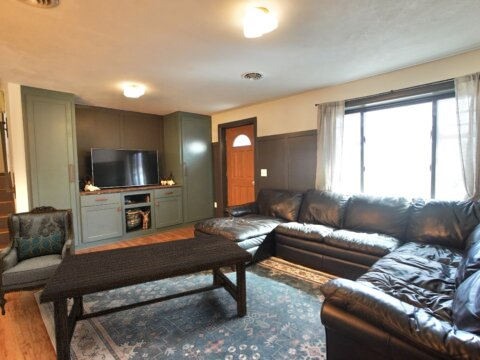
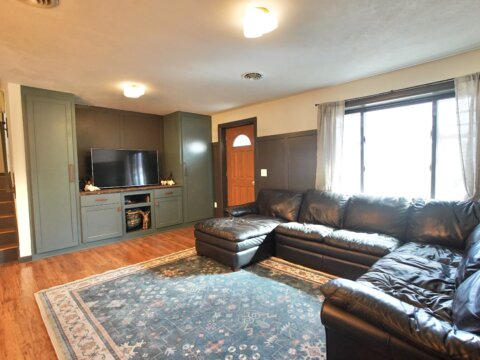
- coffee table [38,233,254,360]
- armchair [0,205,76,316]
